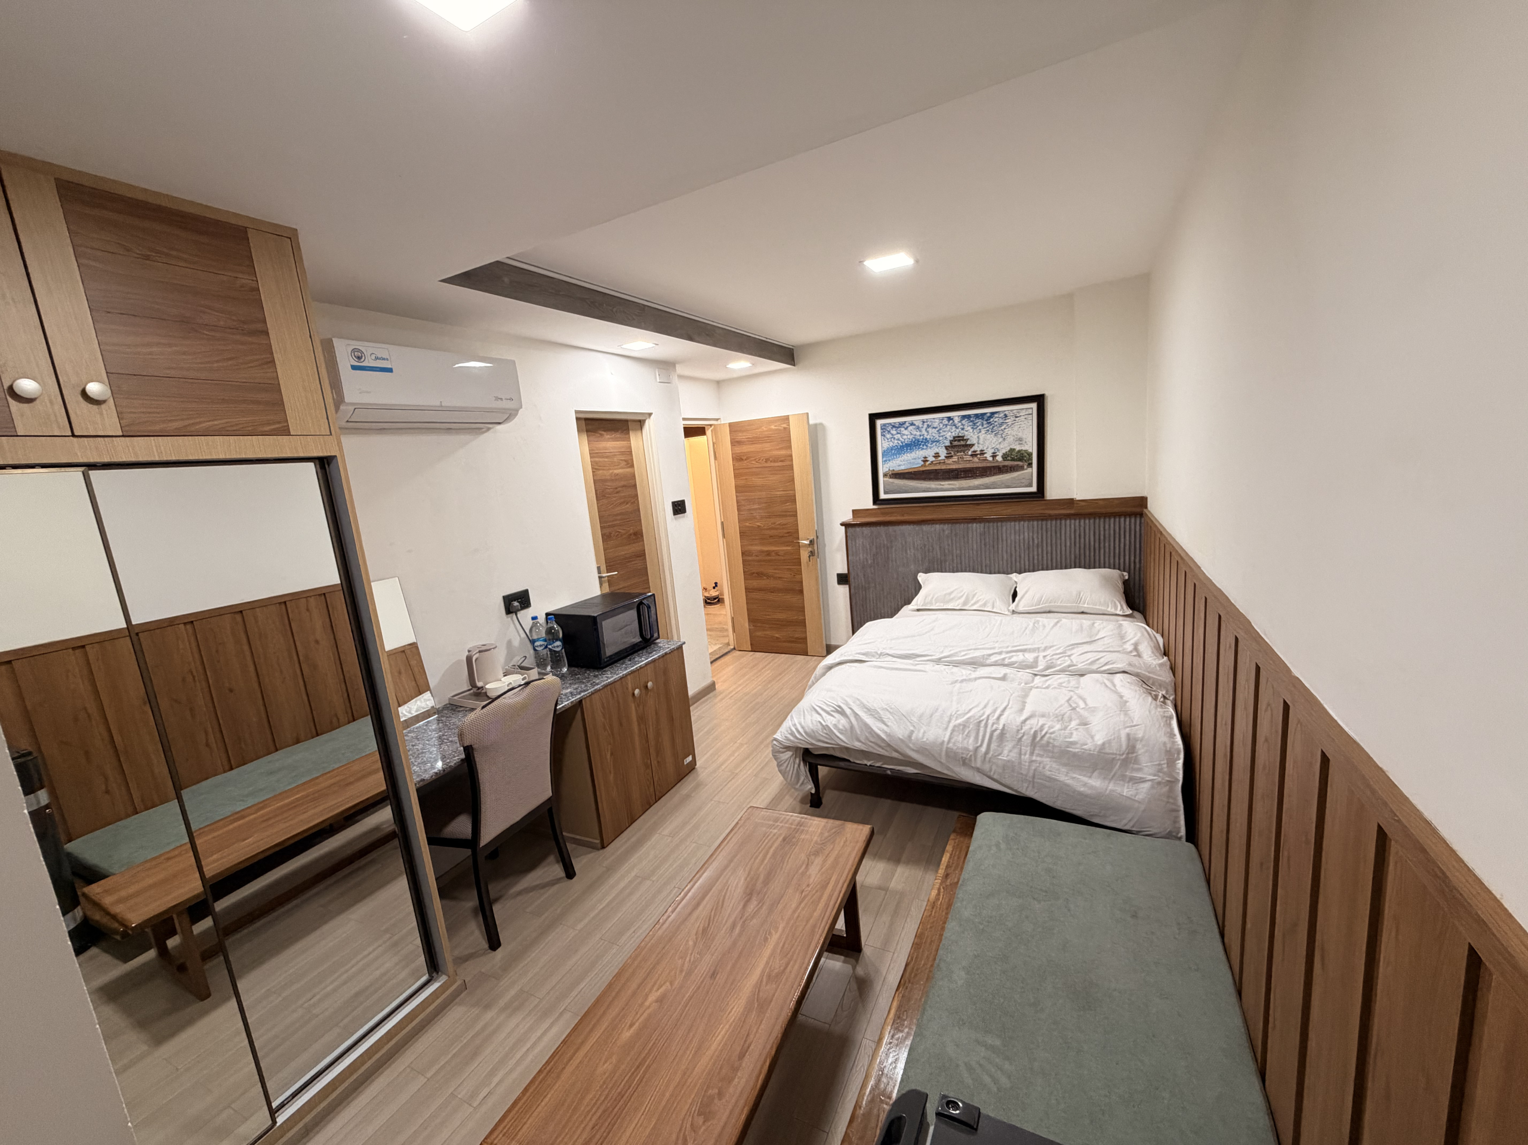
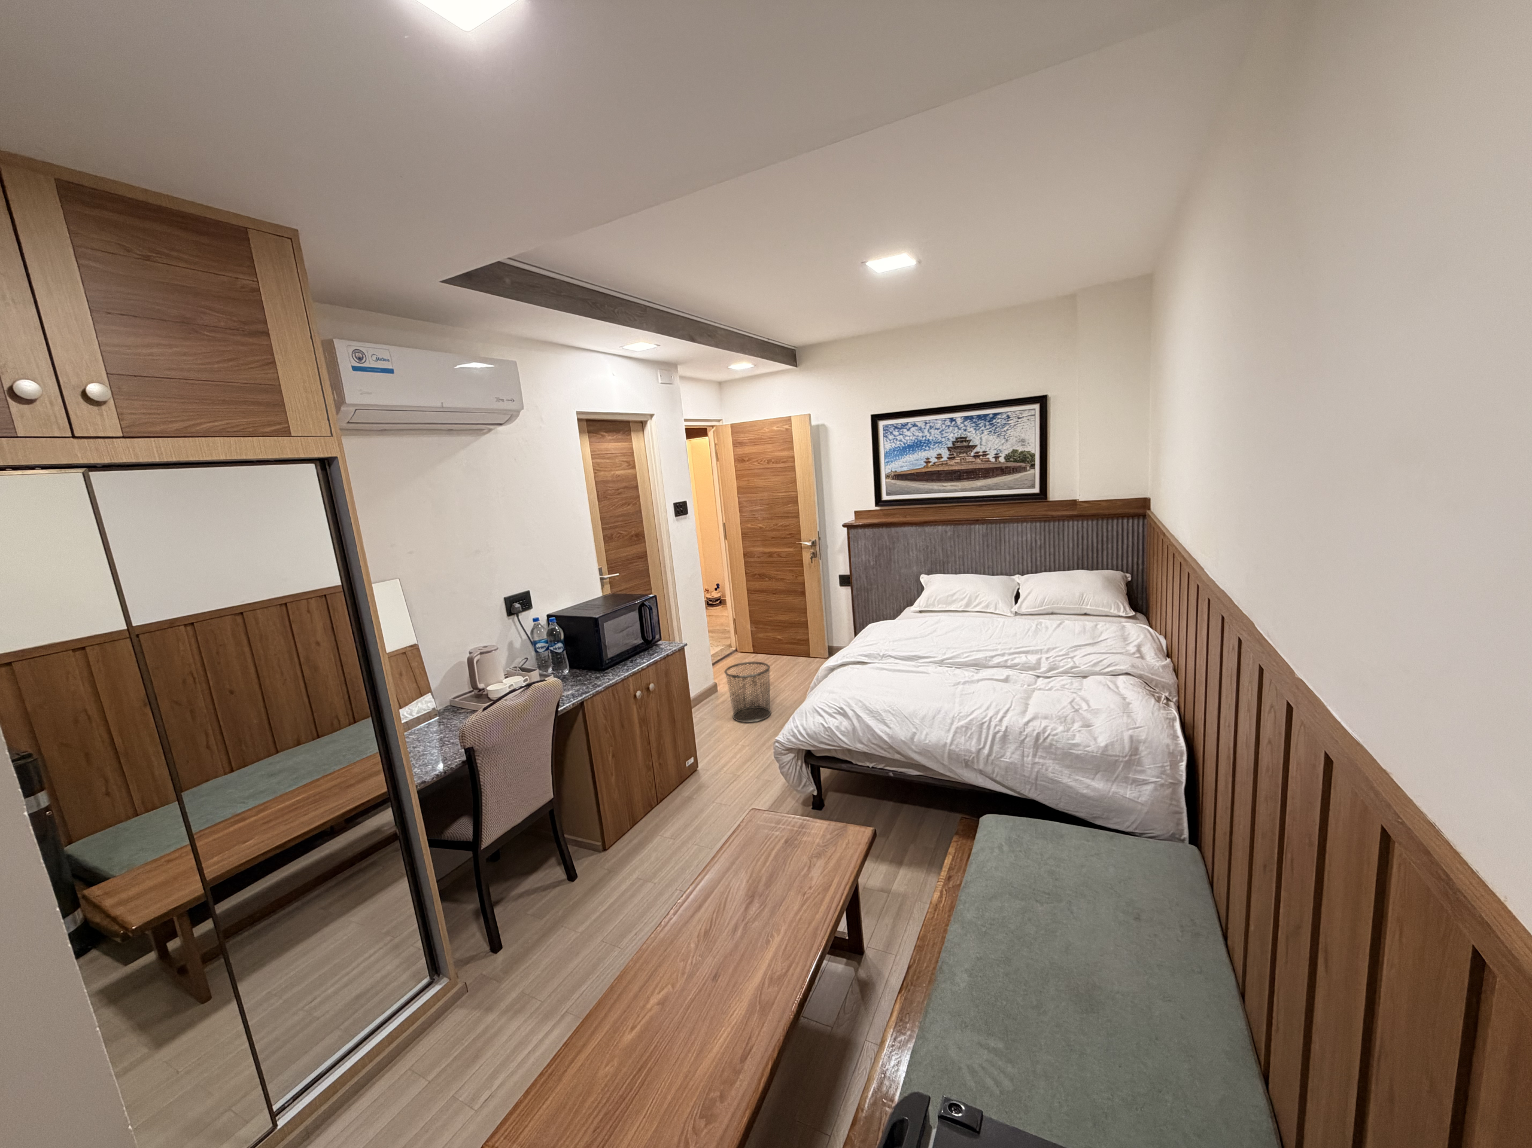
+ waste bin [724,661,772,722]
